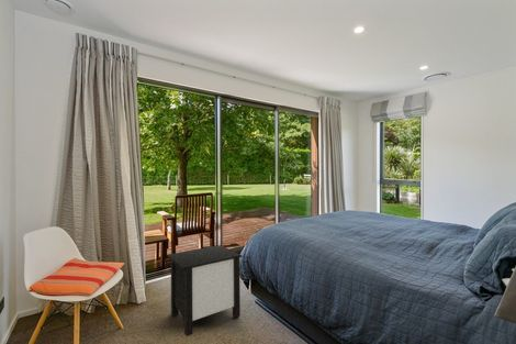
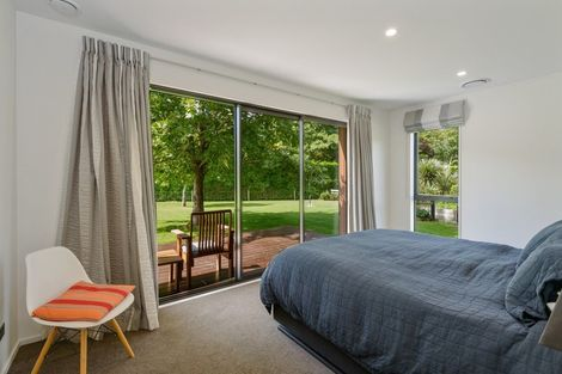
- nightstand [166,244,243,337]
